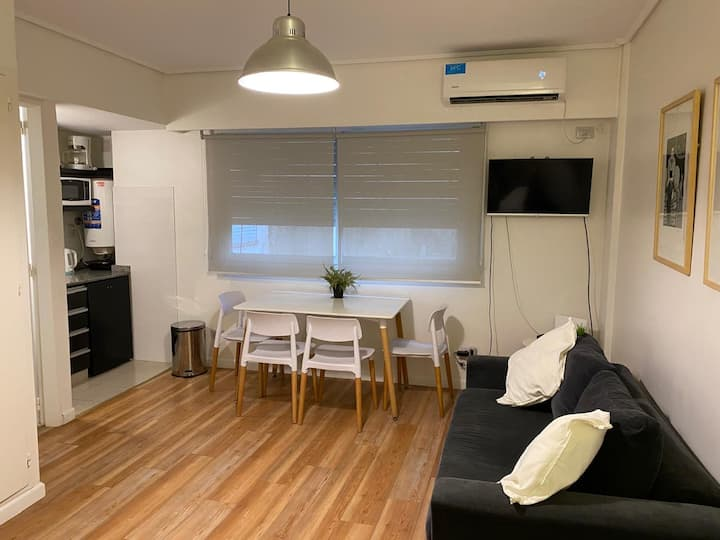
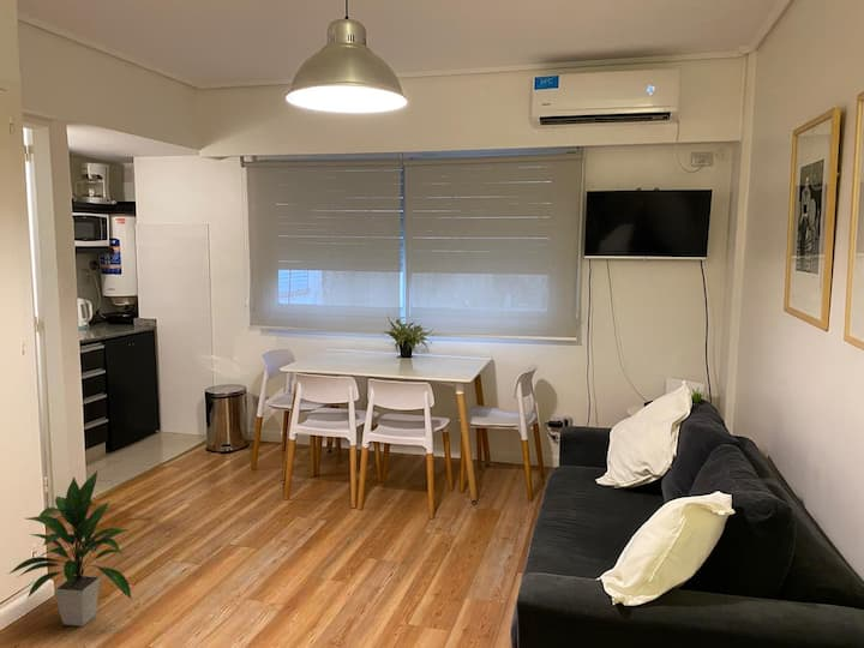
+ indoor plant [6,468,133,628]
